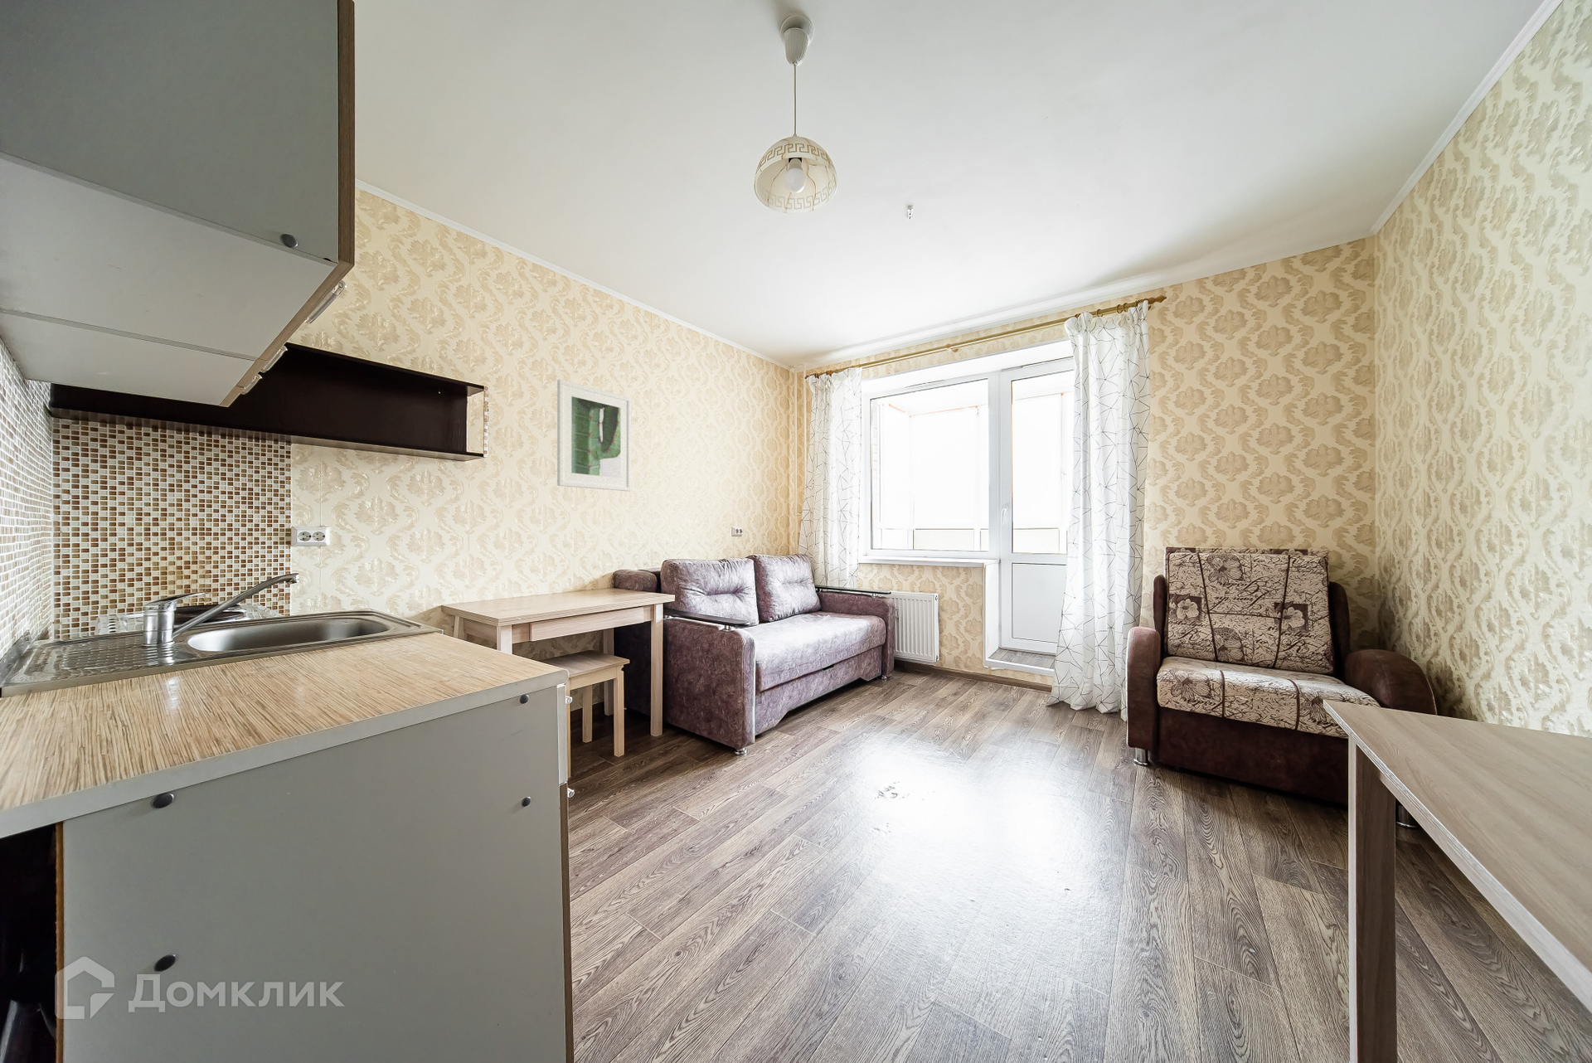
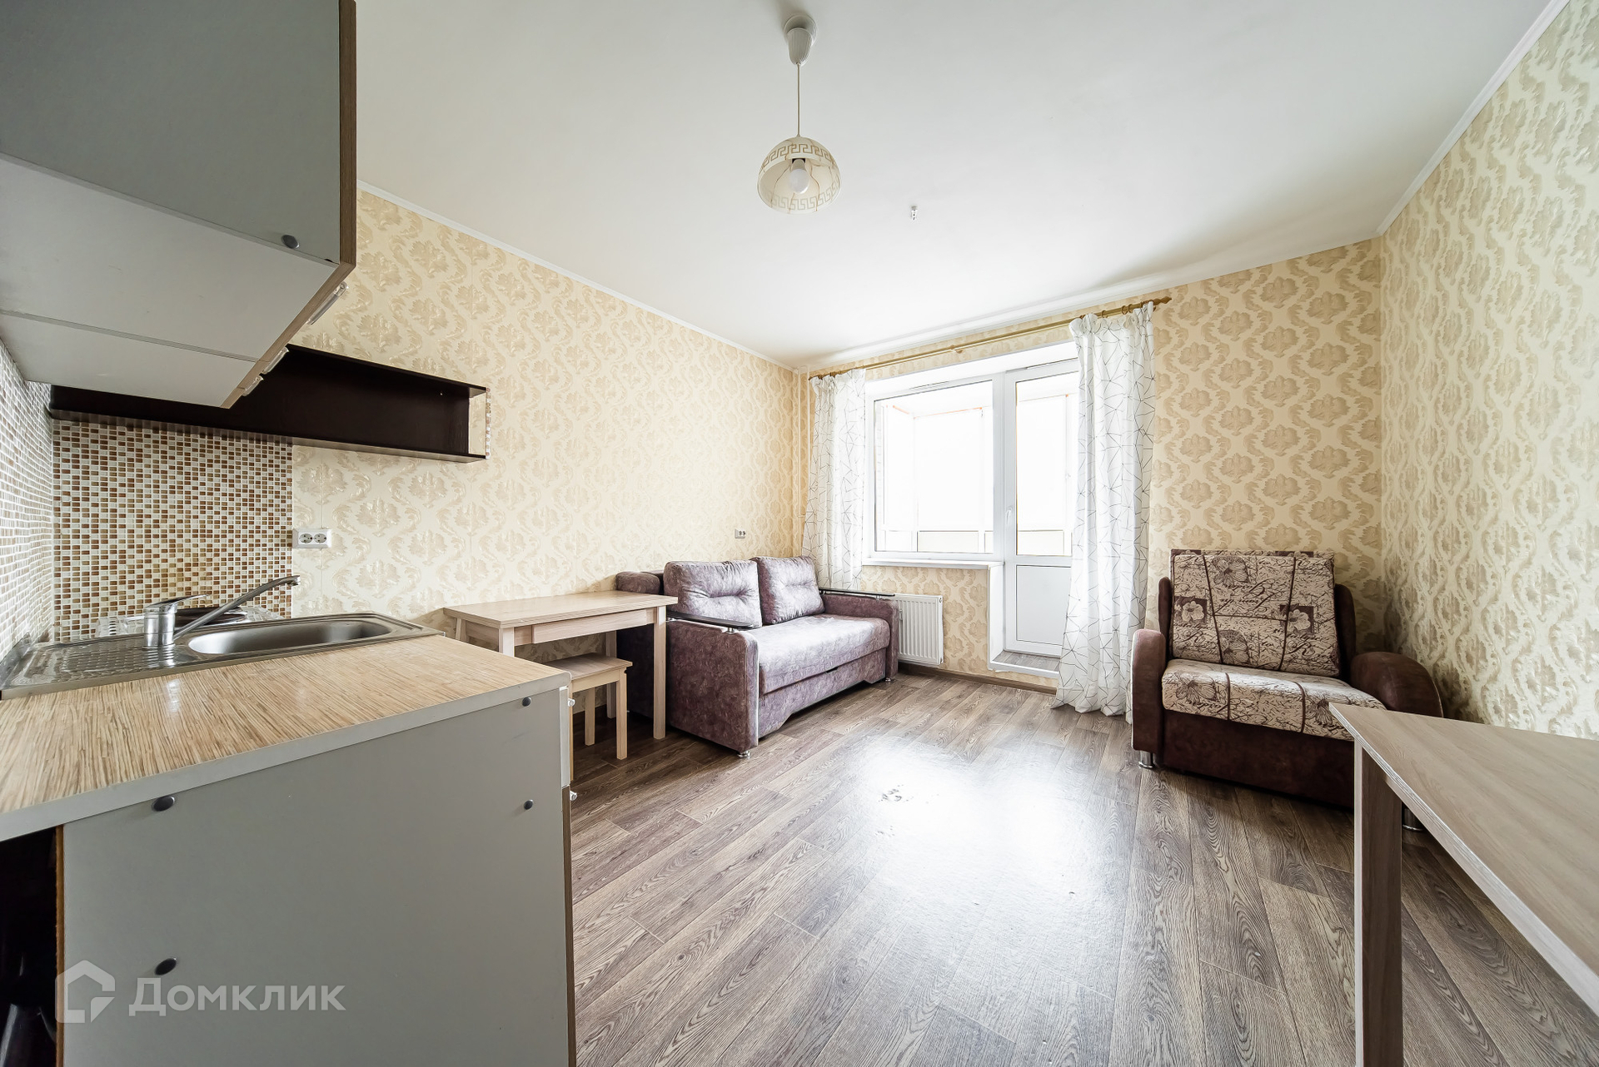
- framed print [556,378,632,491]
